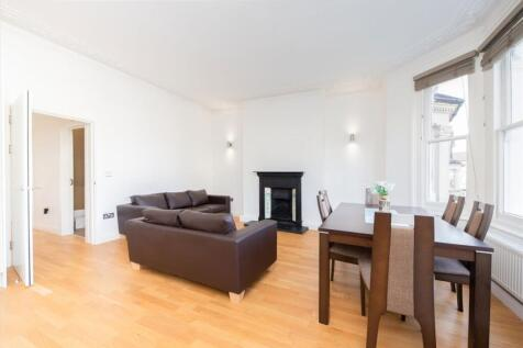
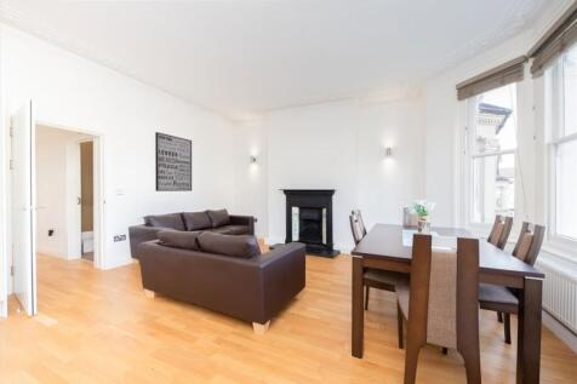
+ wall art [154,131,193,193]
